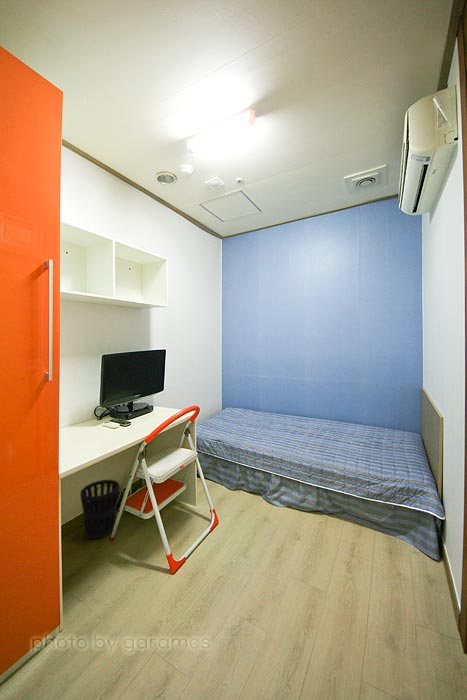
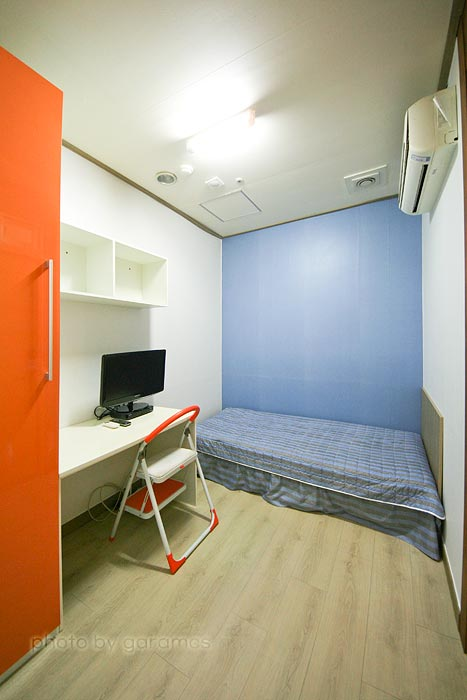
- wastebasket [79,479,121,540]
